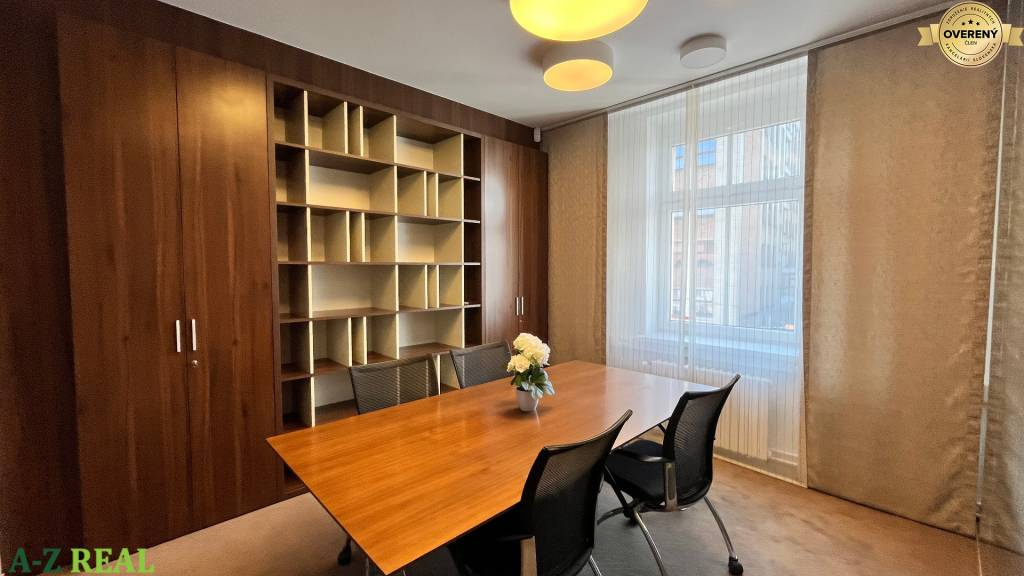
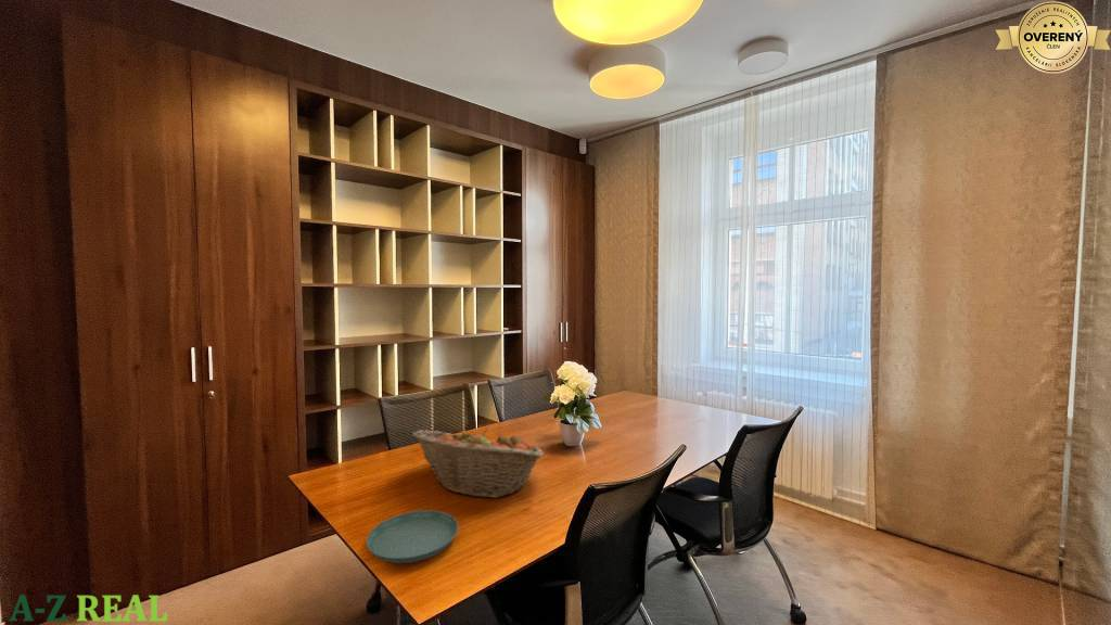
+ fruit basket [411,426,545,499]
+ saucer [366,509,459,564]
